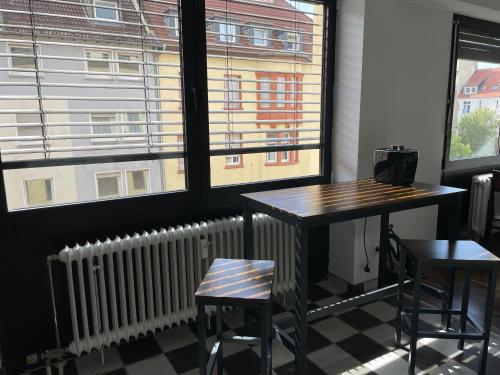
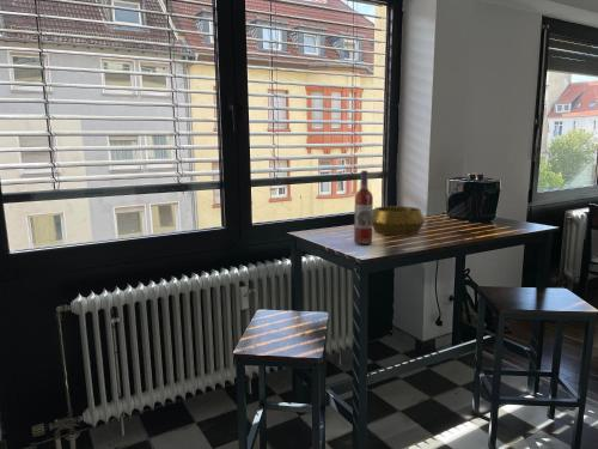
+ wine bottle [353,169,374,245]
+ decorative bowl [372,205,426,236]
